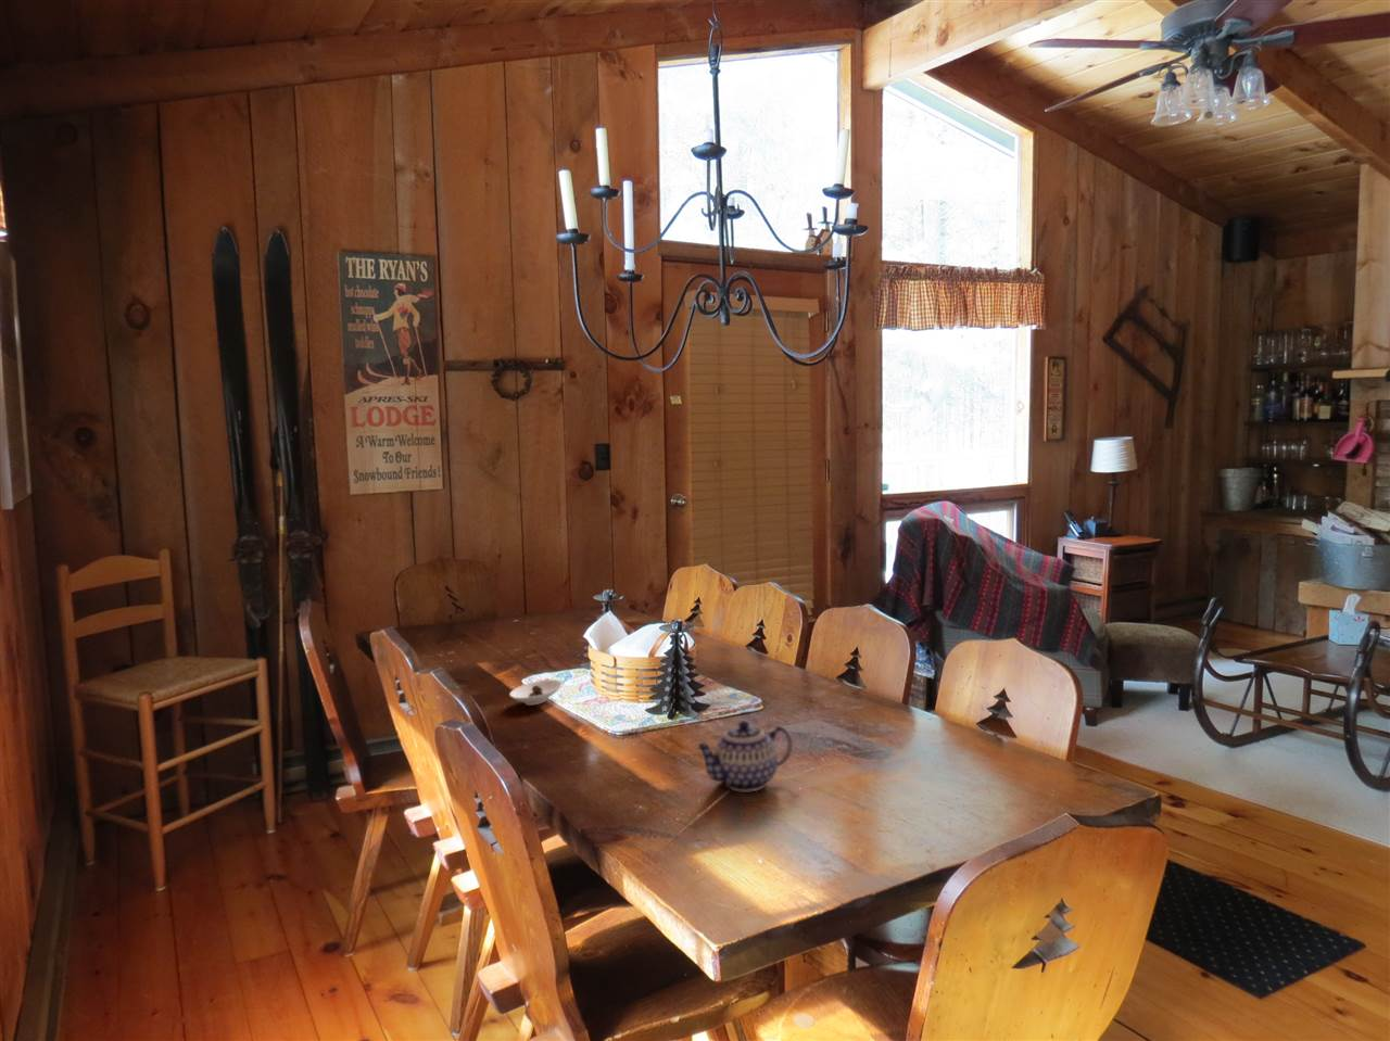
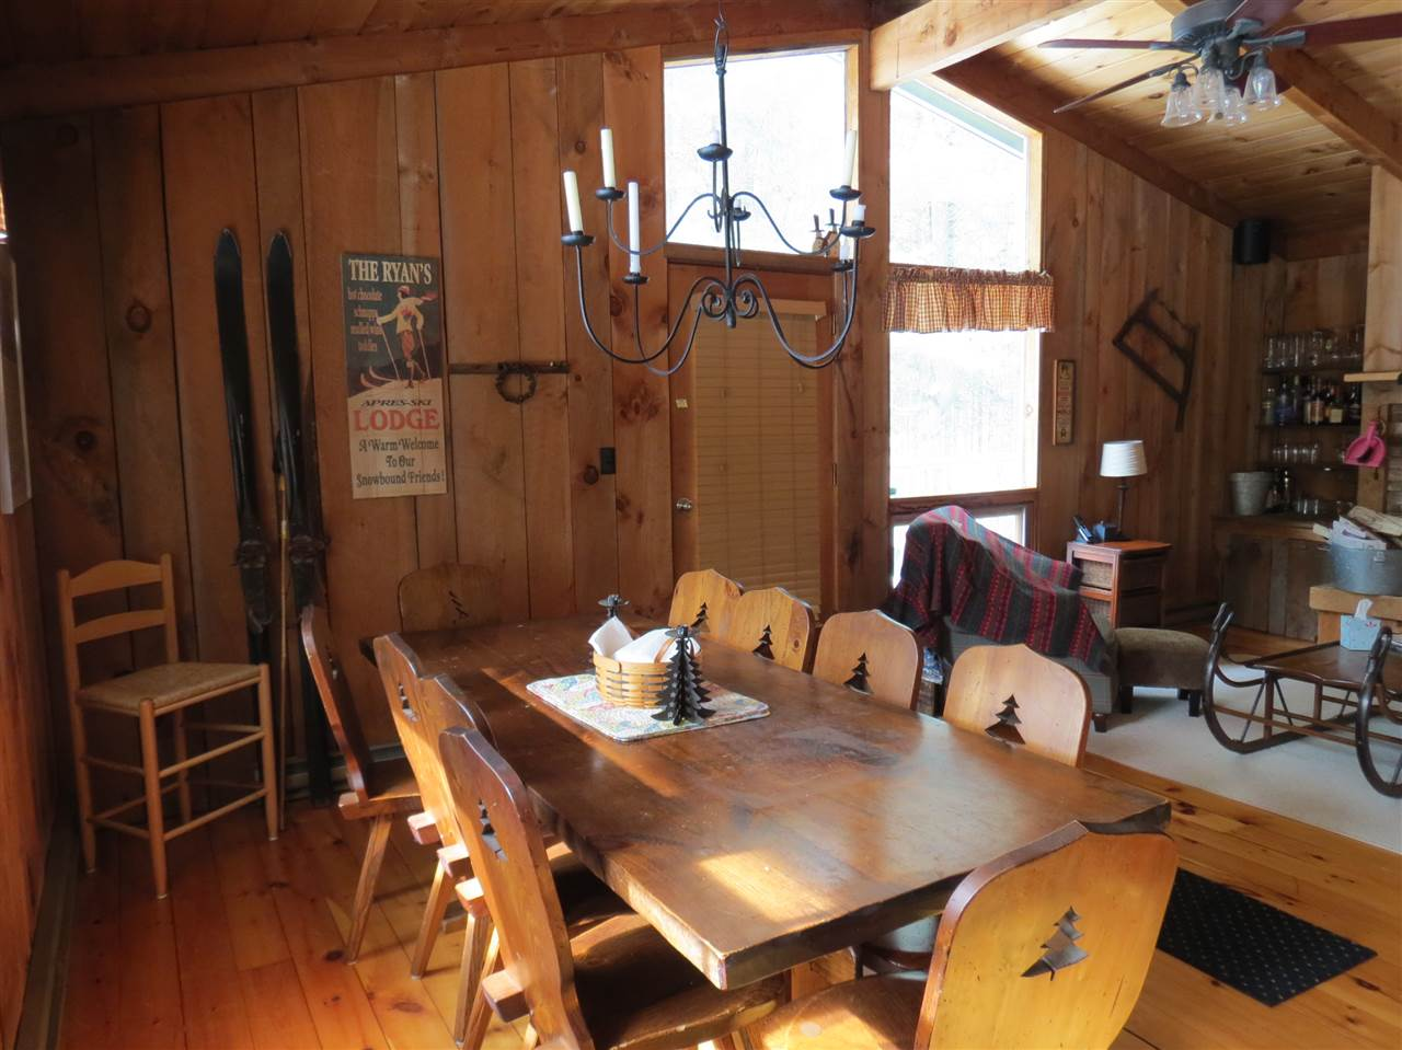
- saucer [509,678,563,706]
- teapot [694,720,793,794]
